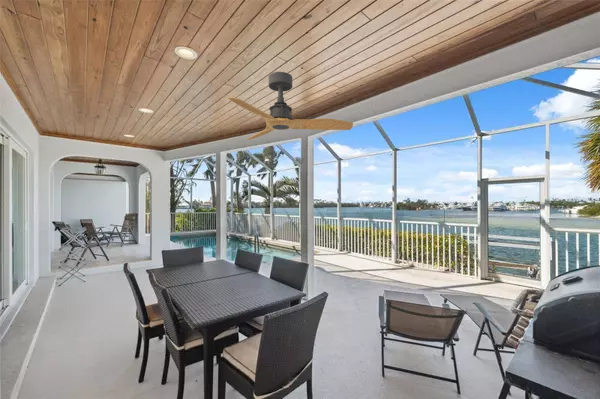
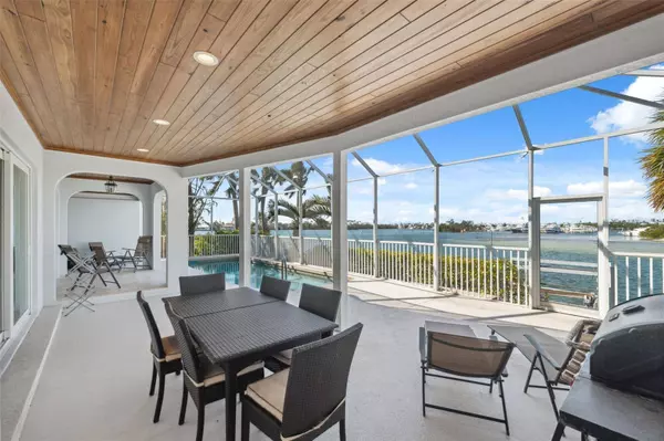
- ceiling fan [227,71,354,141]
